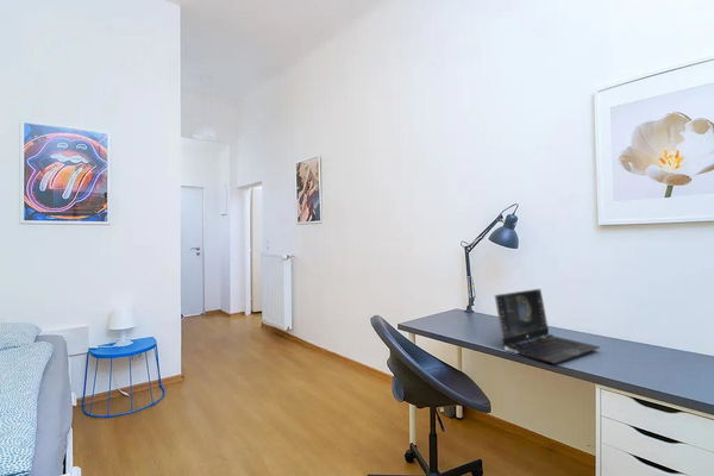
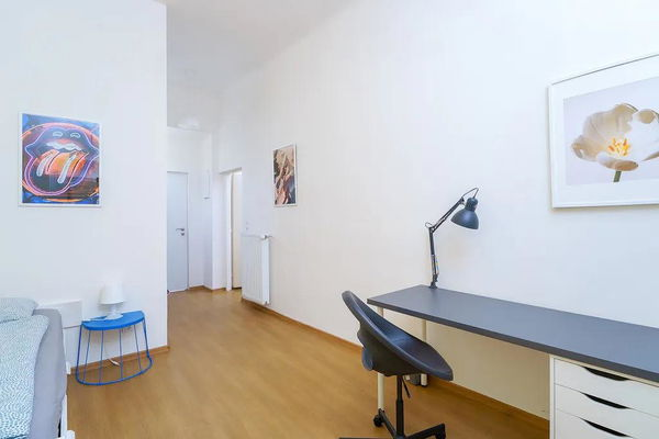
- laptop computer [494,288,601,364]
